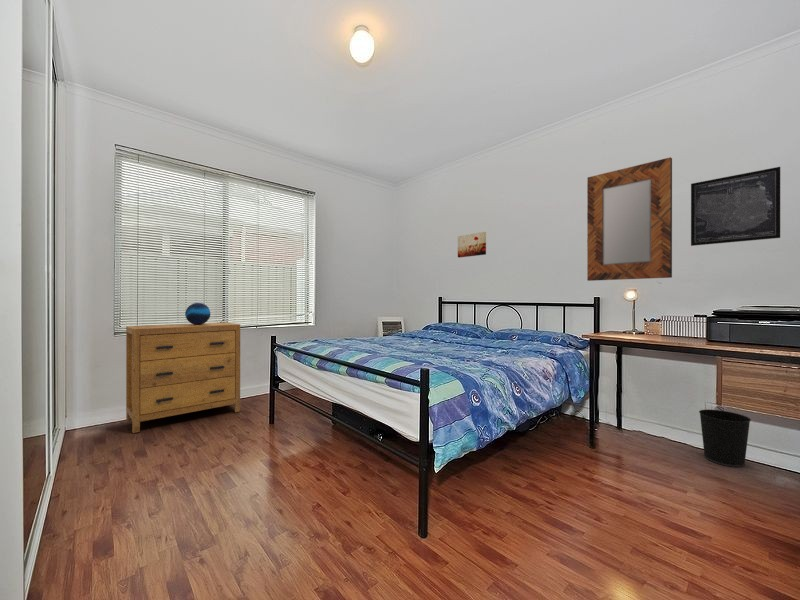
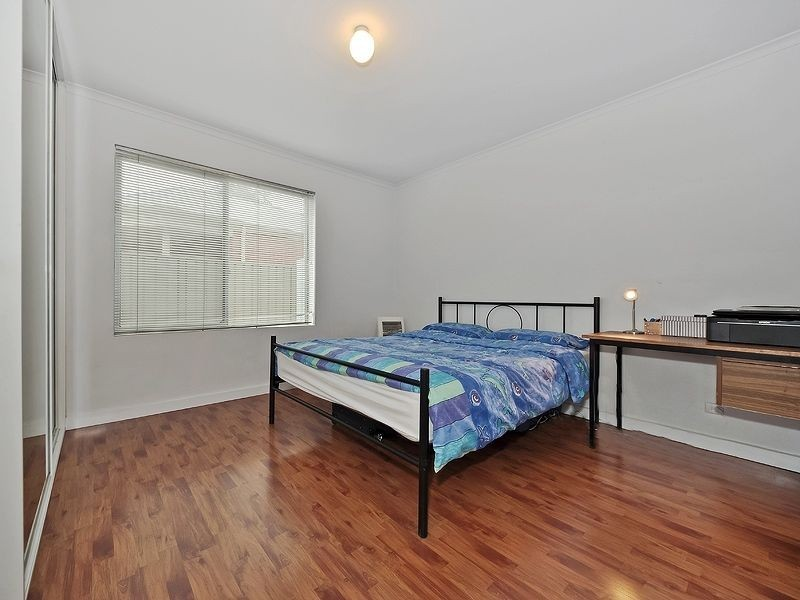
- wall art [690,166,781,247]
- wall art [457,231,487,259]
- decorative orb [184,302,211,325]
- wastebasket [698,409,752,468]
- home mirror [586,156,673,282]
- dresser [125,321,241,434]
